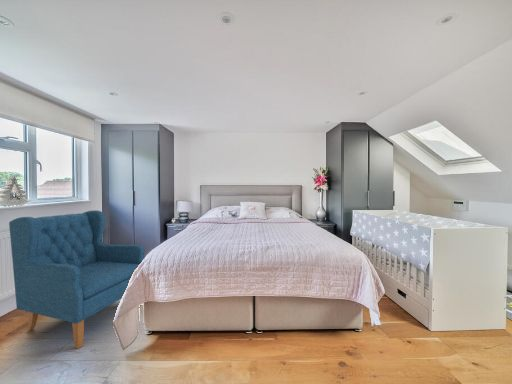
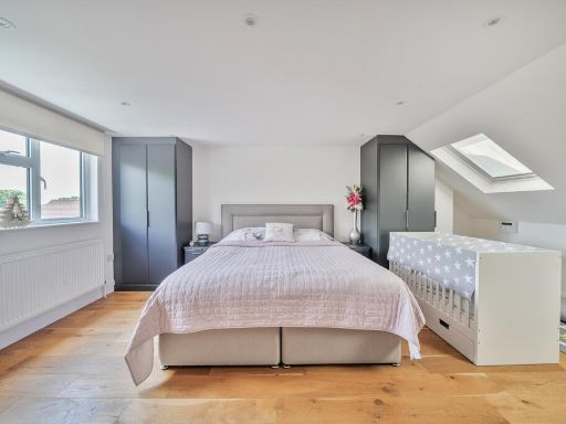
- chair [8,209,145,349]
